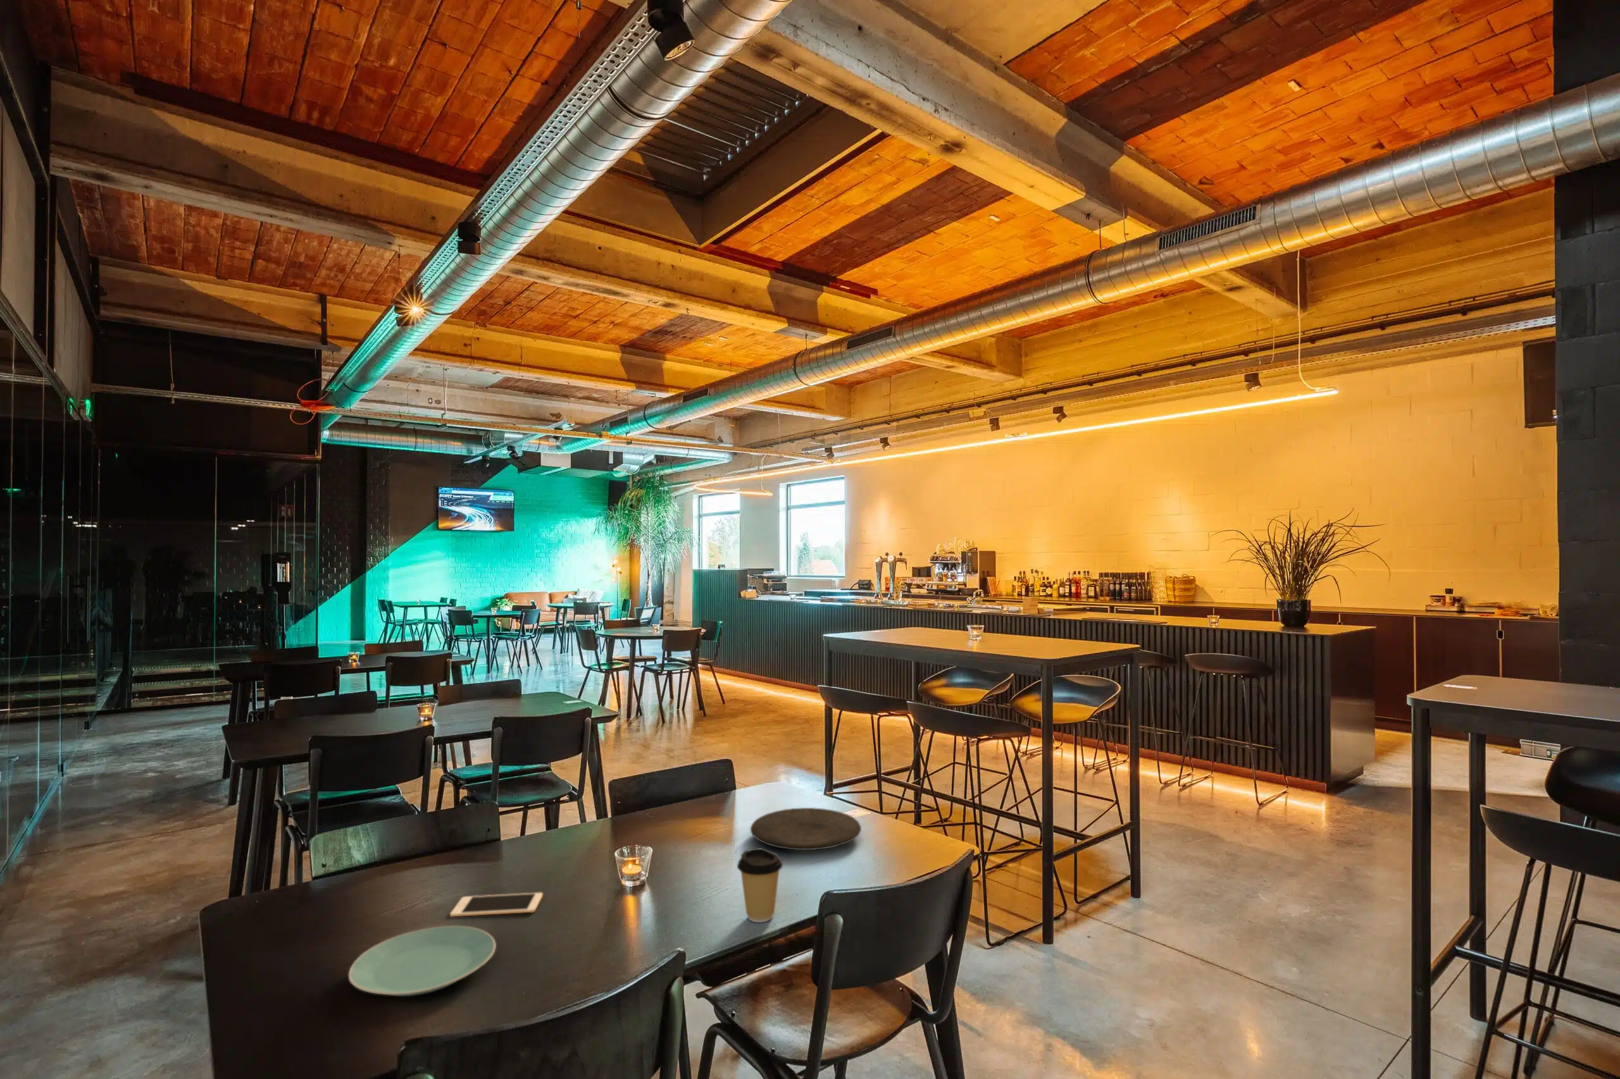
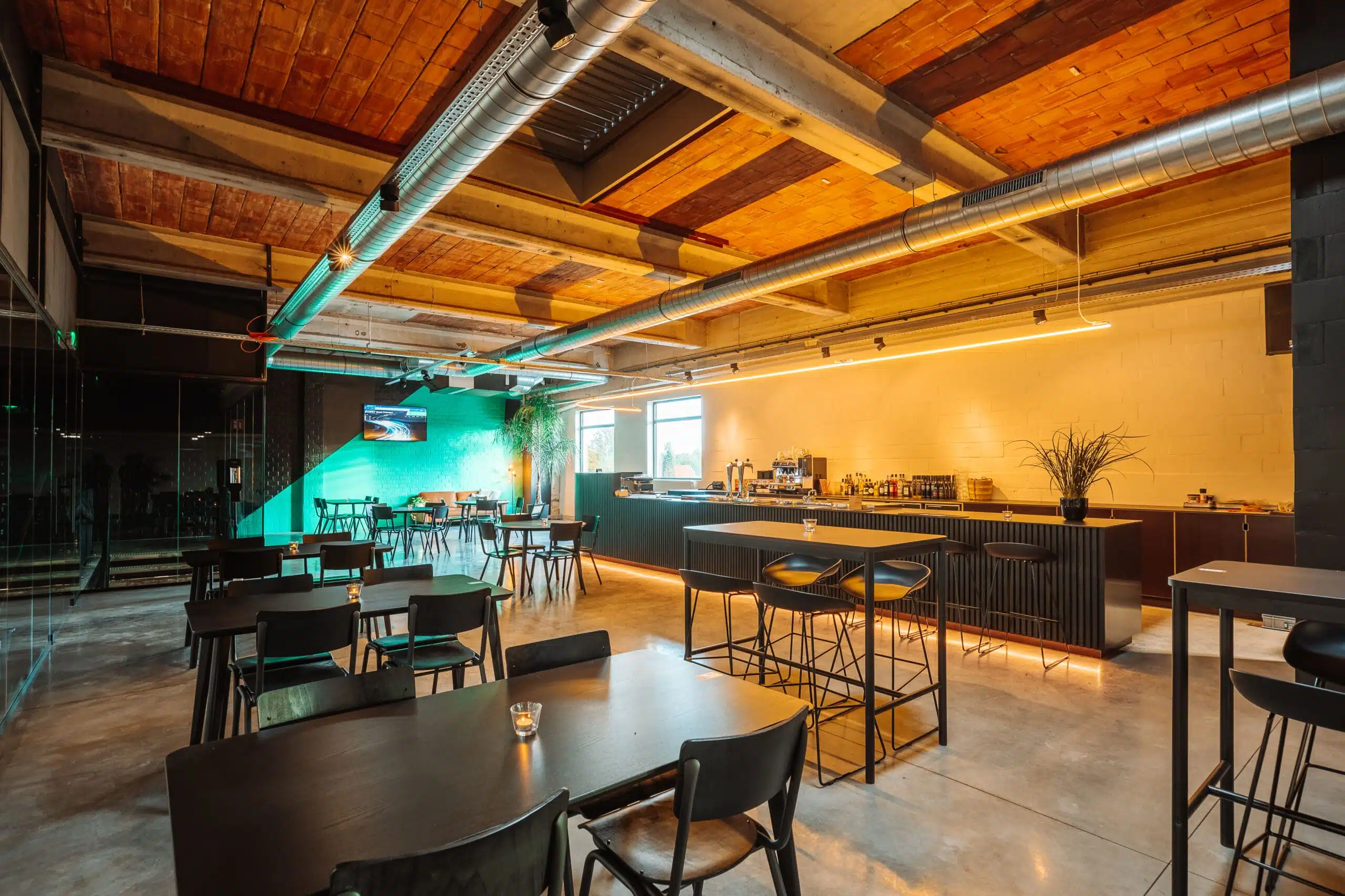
- coffee cup [737,848,783,922]
- cell phone [449,892,543,918]
- plate [348,925,496,997]
- plate [750,807,862,850]
